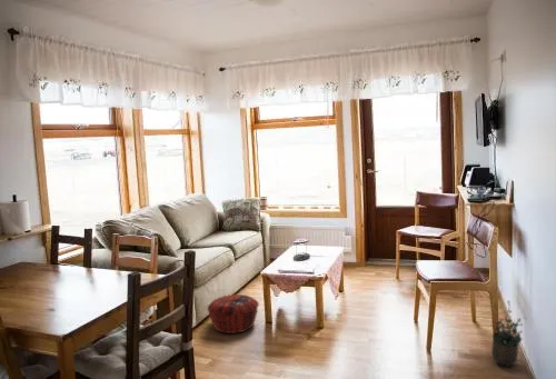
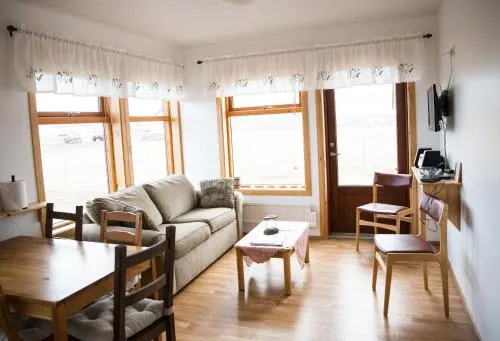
- woven basket [206,293,260,335]
- potted plant [488,300,528,368]
